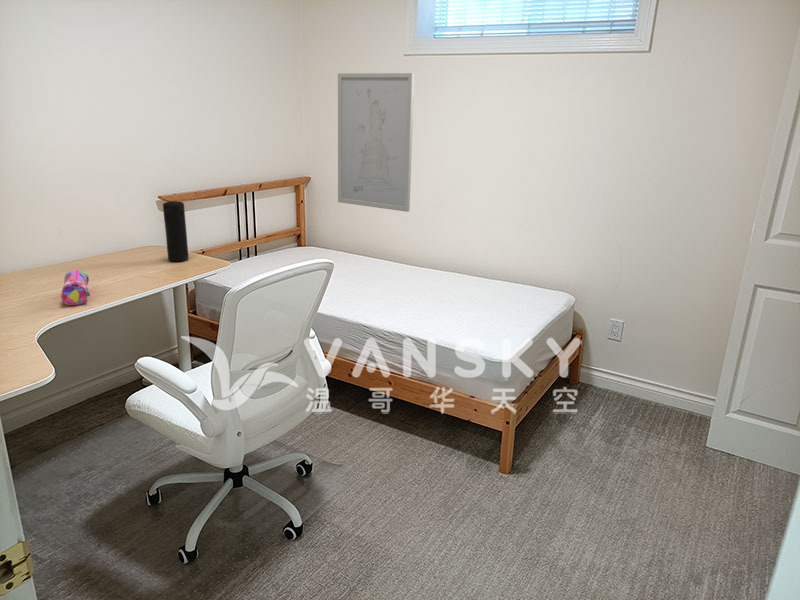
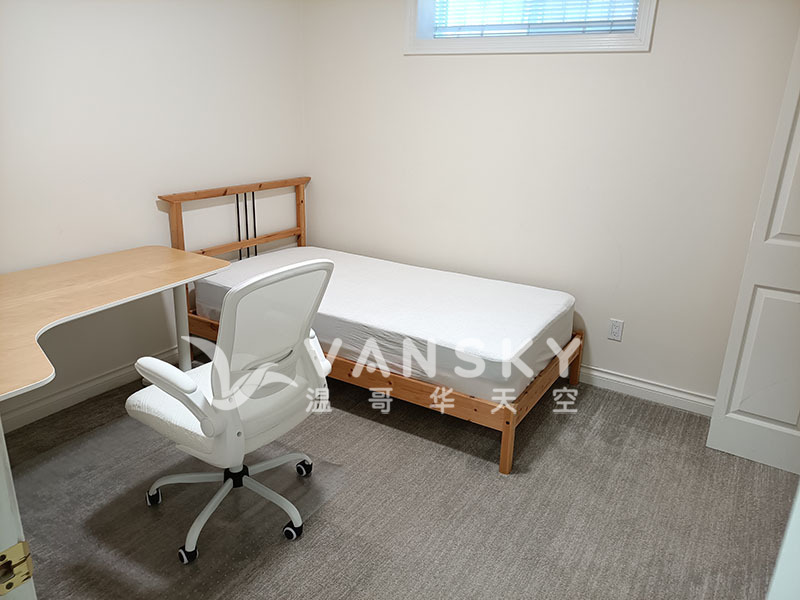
- wall art [337,72,415,213]
- speaker [162,200,189,263]
- pencil case [60,269,91,306]
